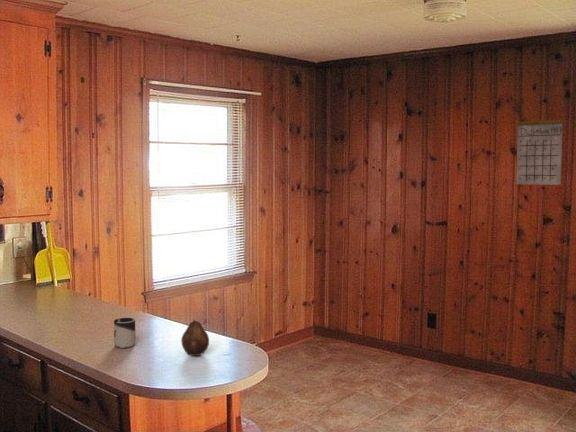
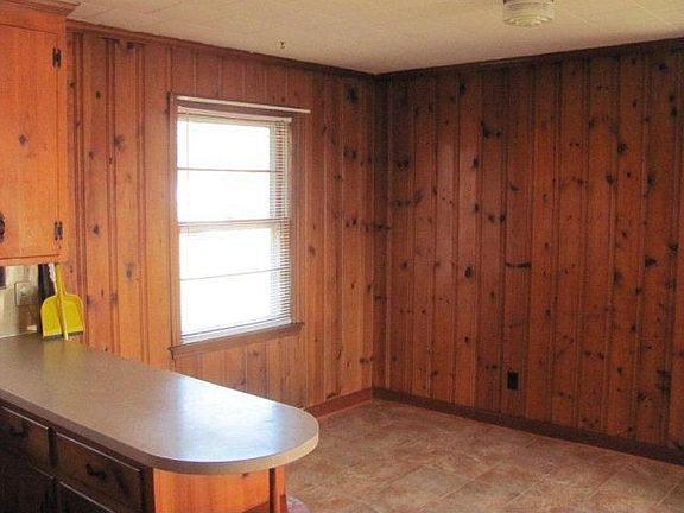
- calendar [515,108,565,186]
- cup [113,317,136,349]
- fruit [180,319,210,357]
